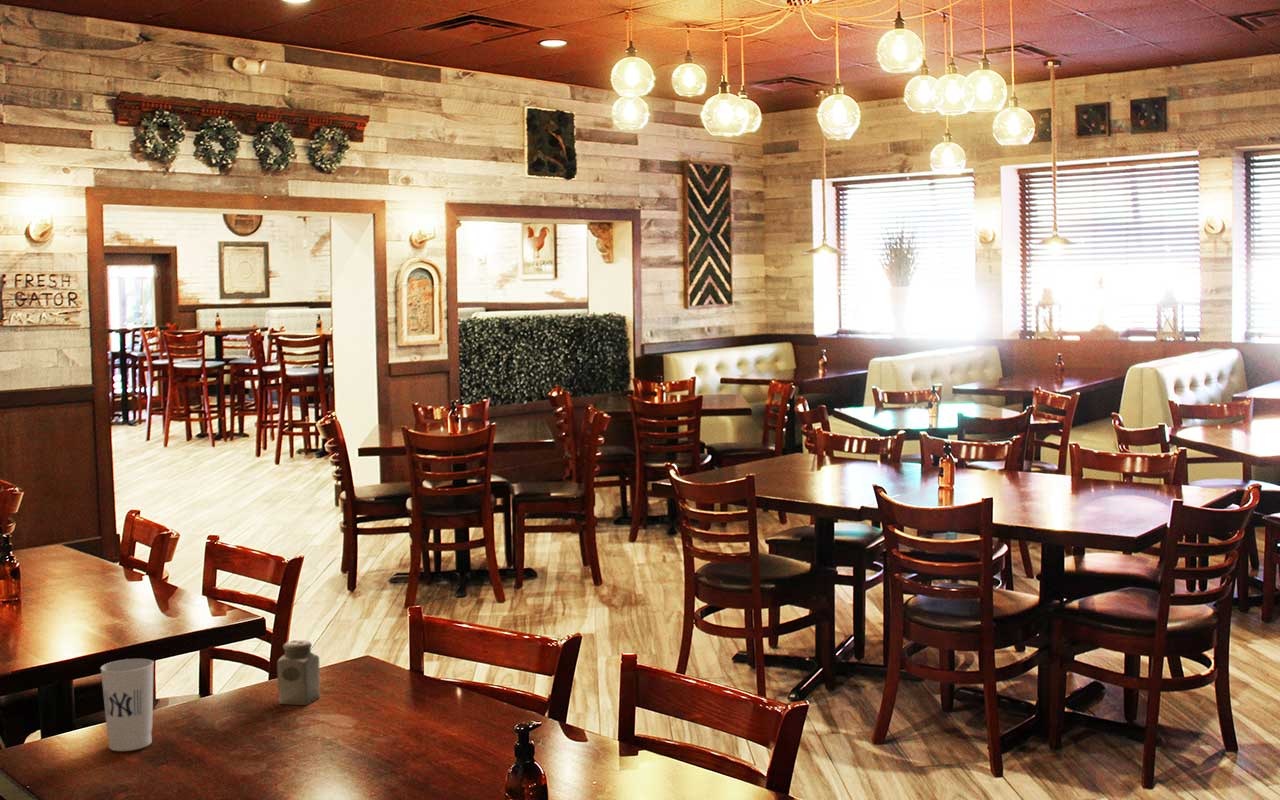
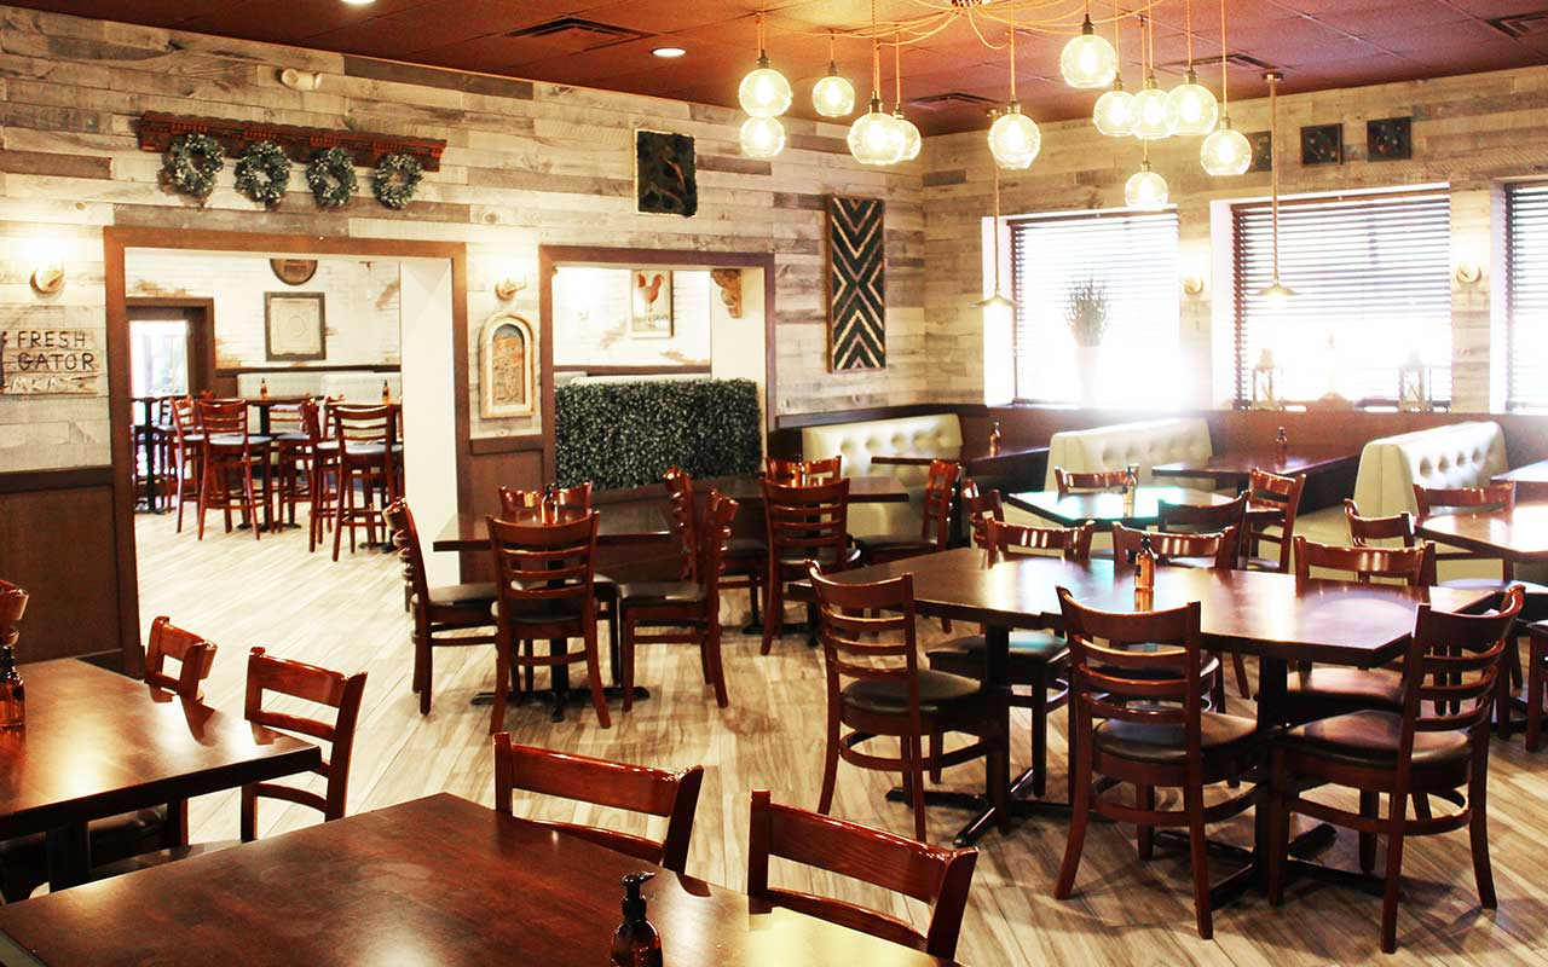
- salt shaker [276,639,321,706]
- cup [99,658,155,752]
